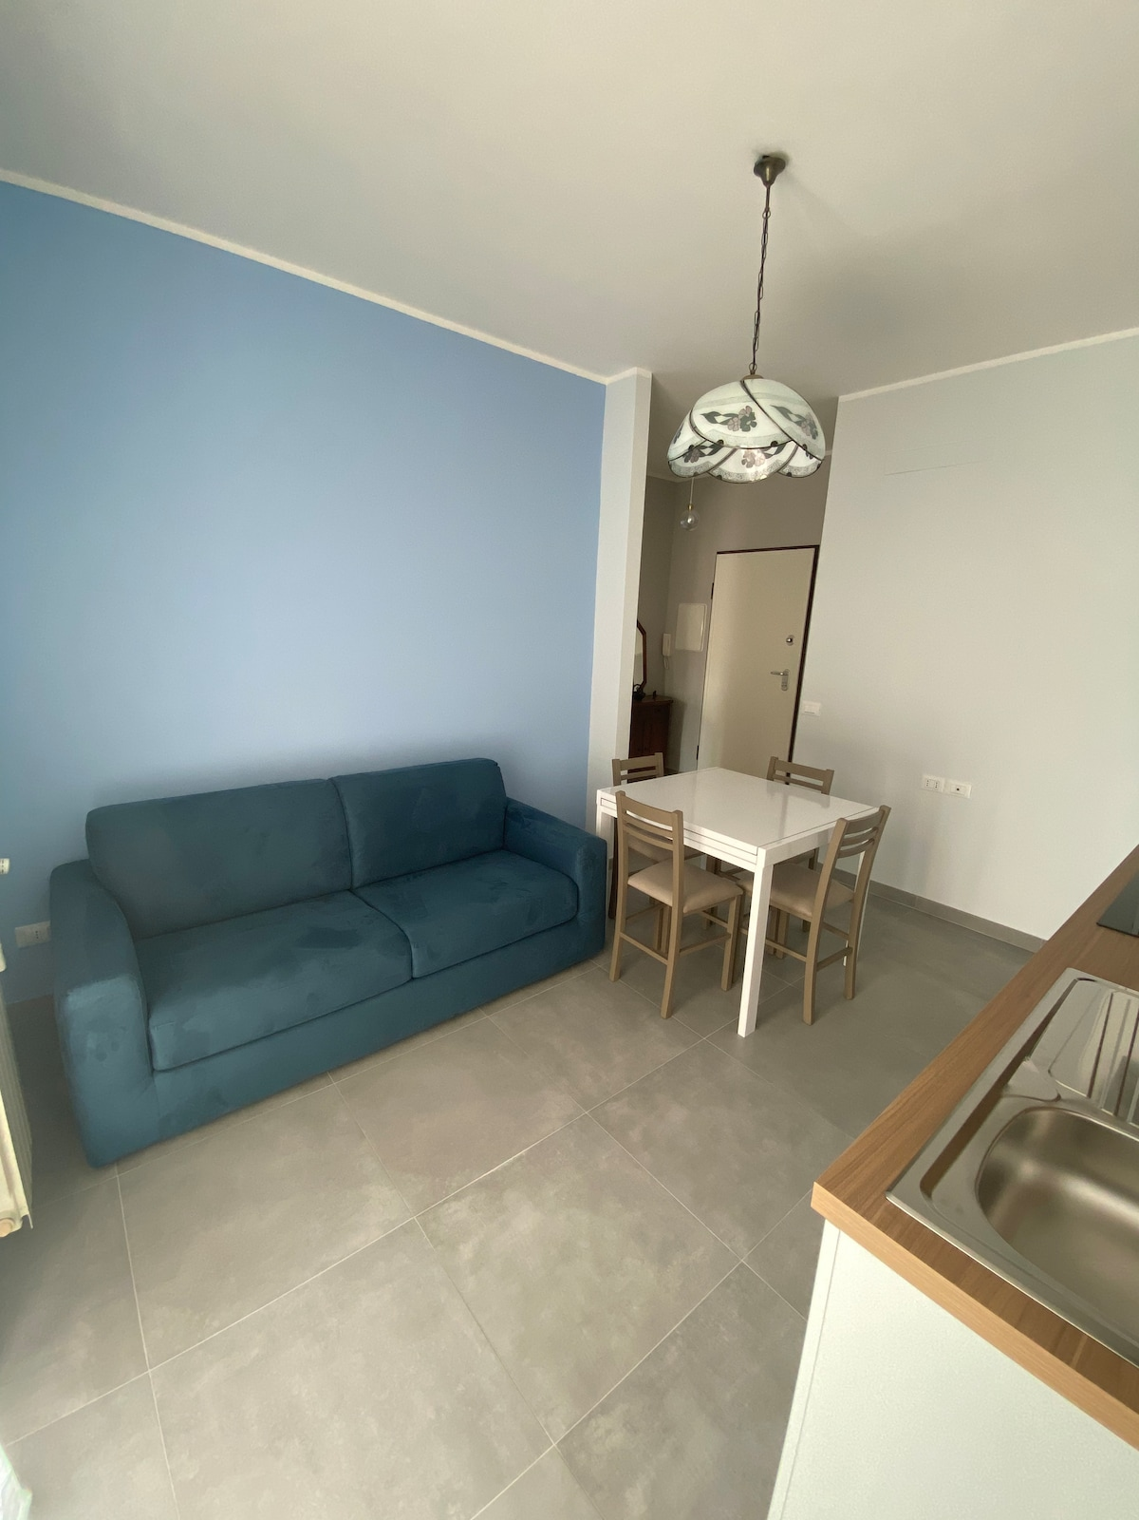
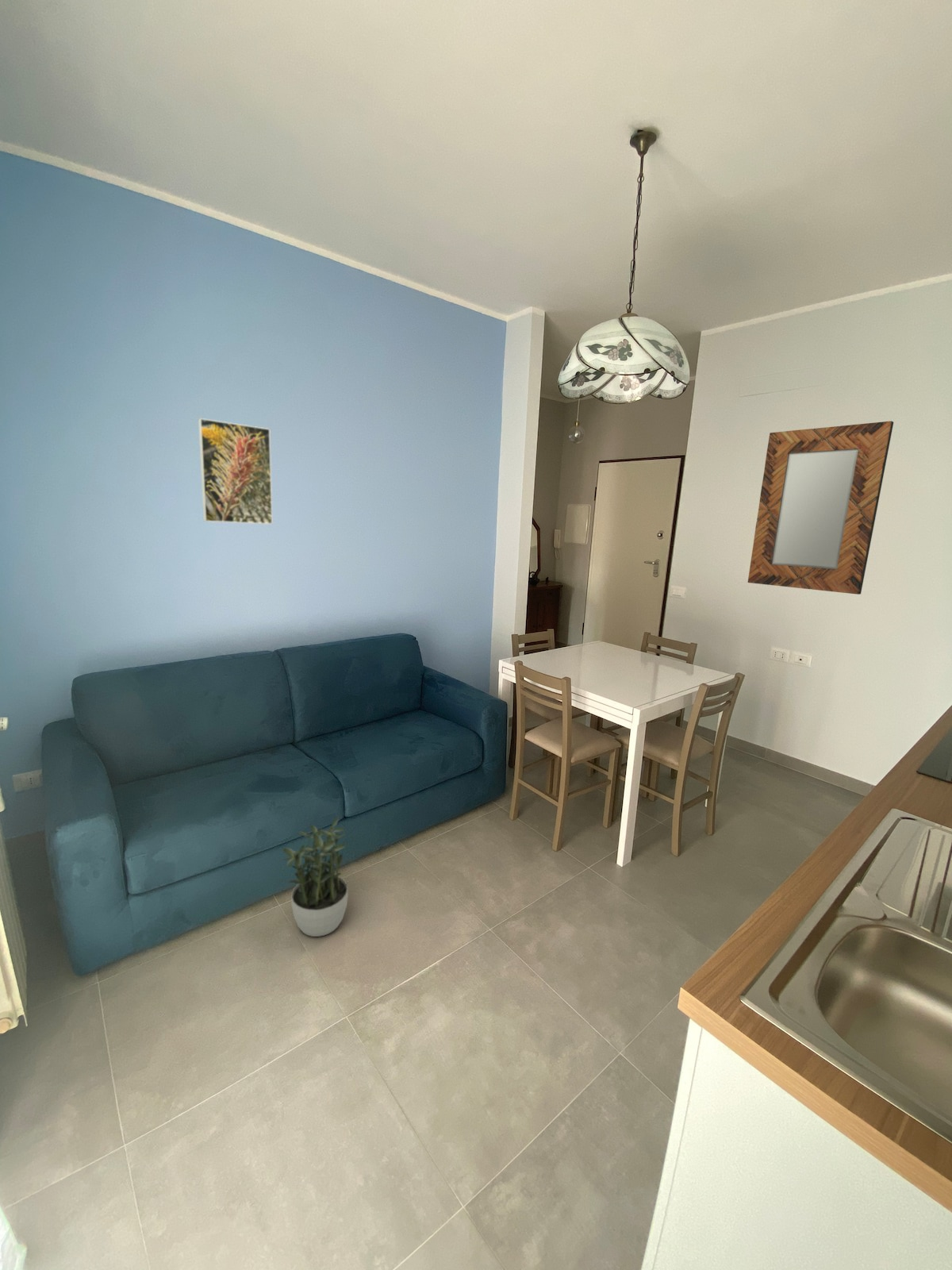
+ potted plant [282,816,349,937]
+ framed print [198,418,274,525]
+ home mirror [747,420,894,595]
